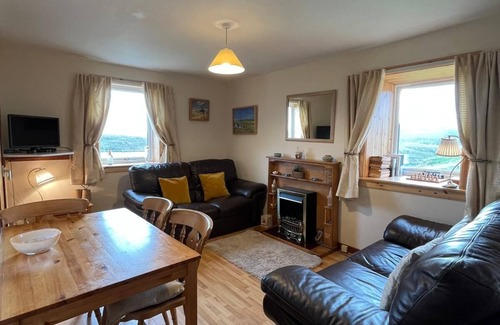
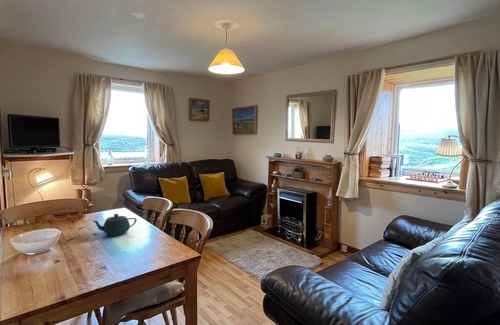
+ teapot [92,213,138,237]
